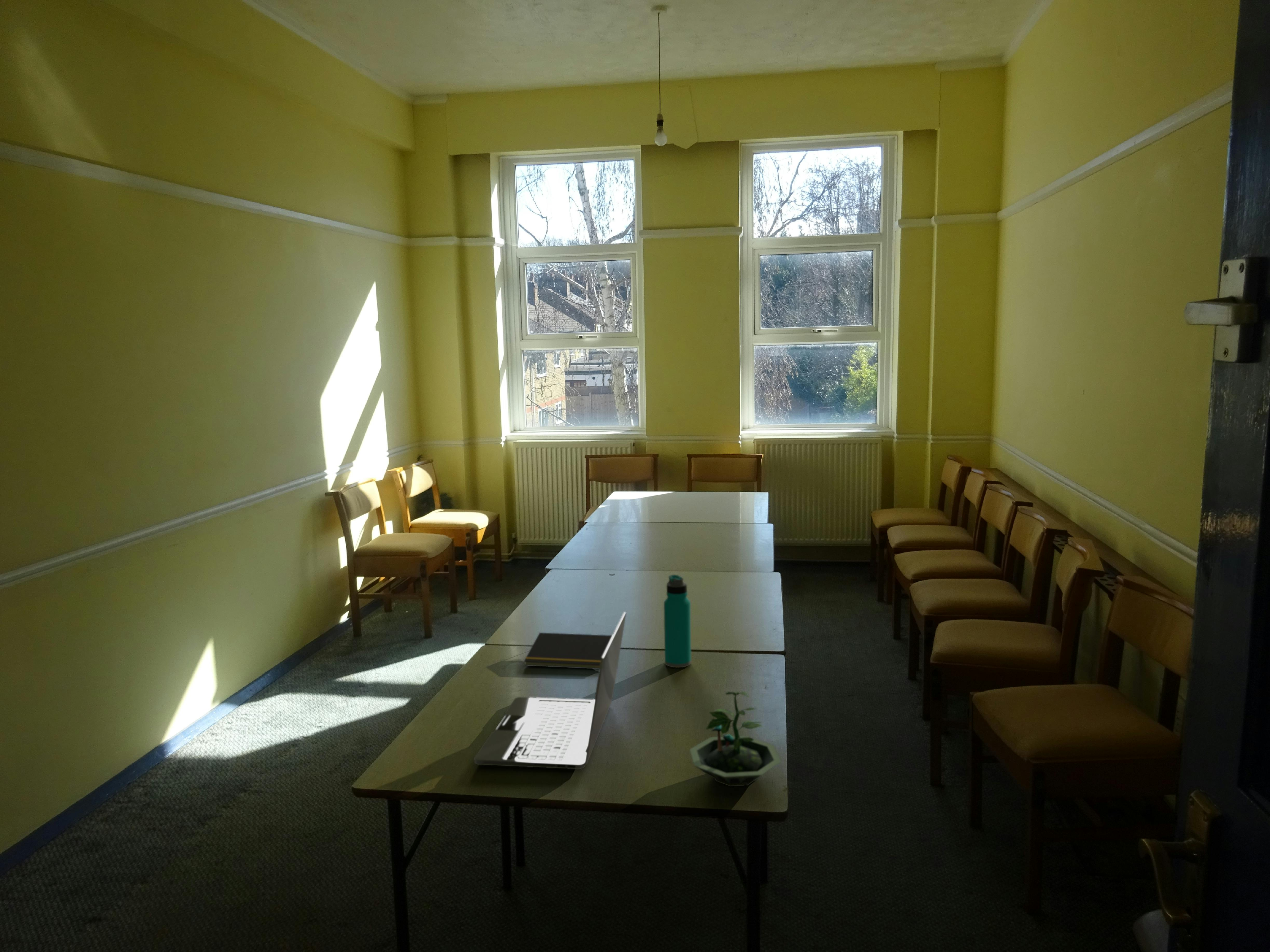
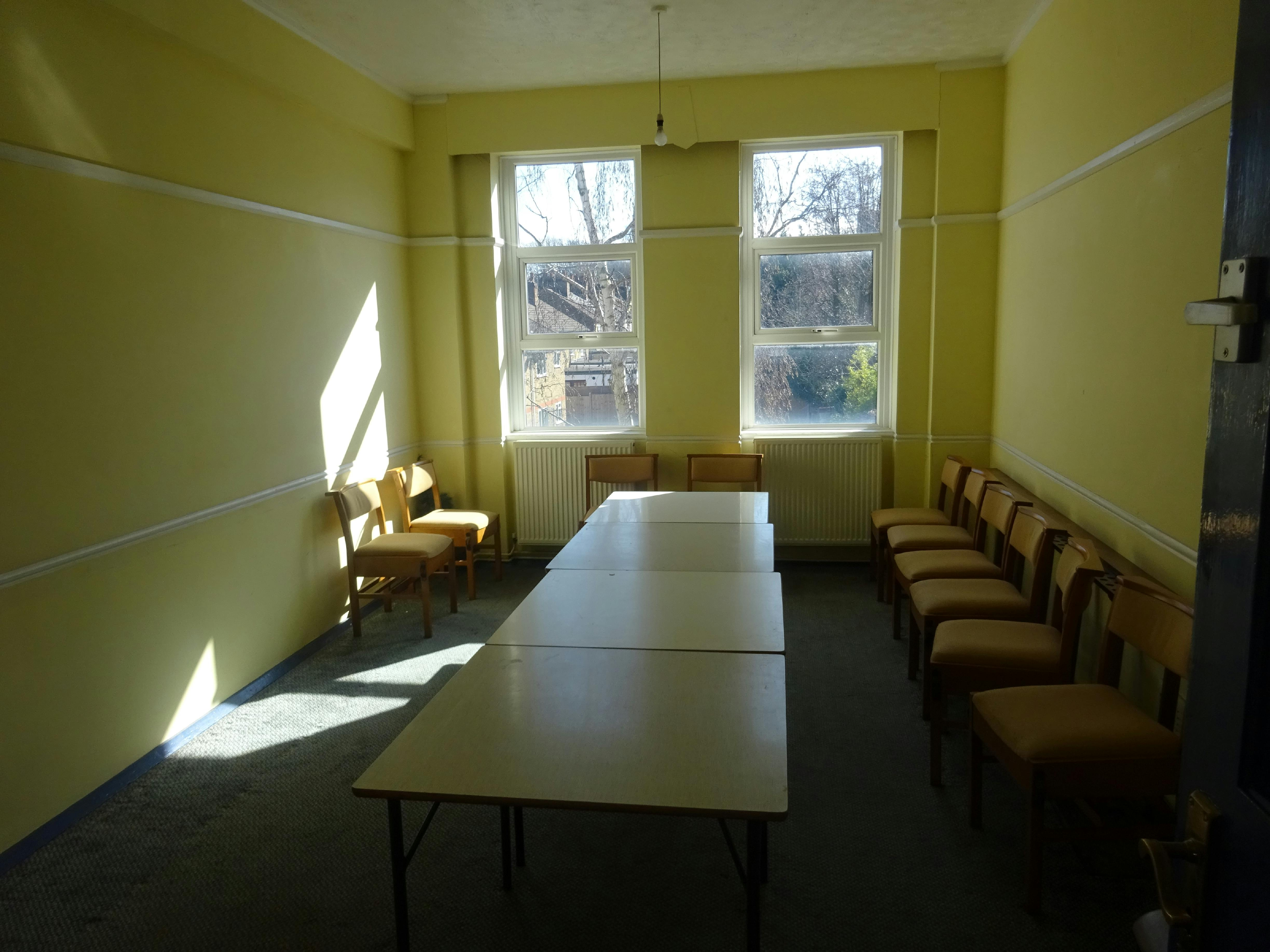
- terrarium [689,691,782,787]
- notepad [523,632,613,669]
- laptop [474,611,626,769]
- water bottle [664,574,691,668]
